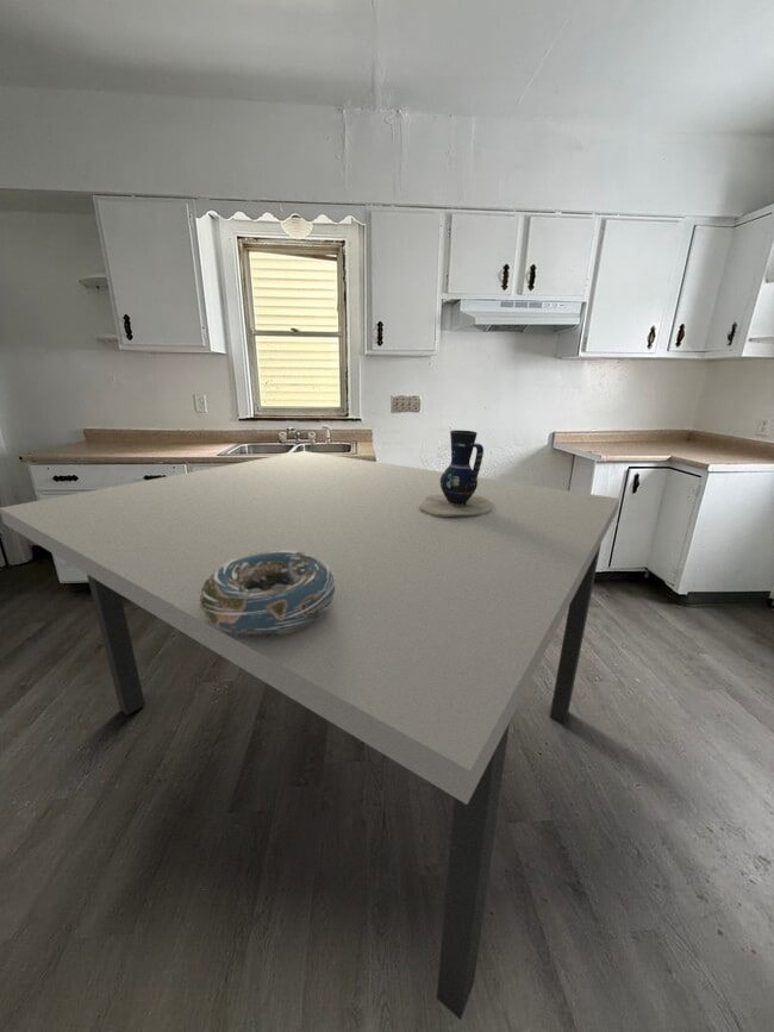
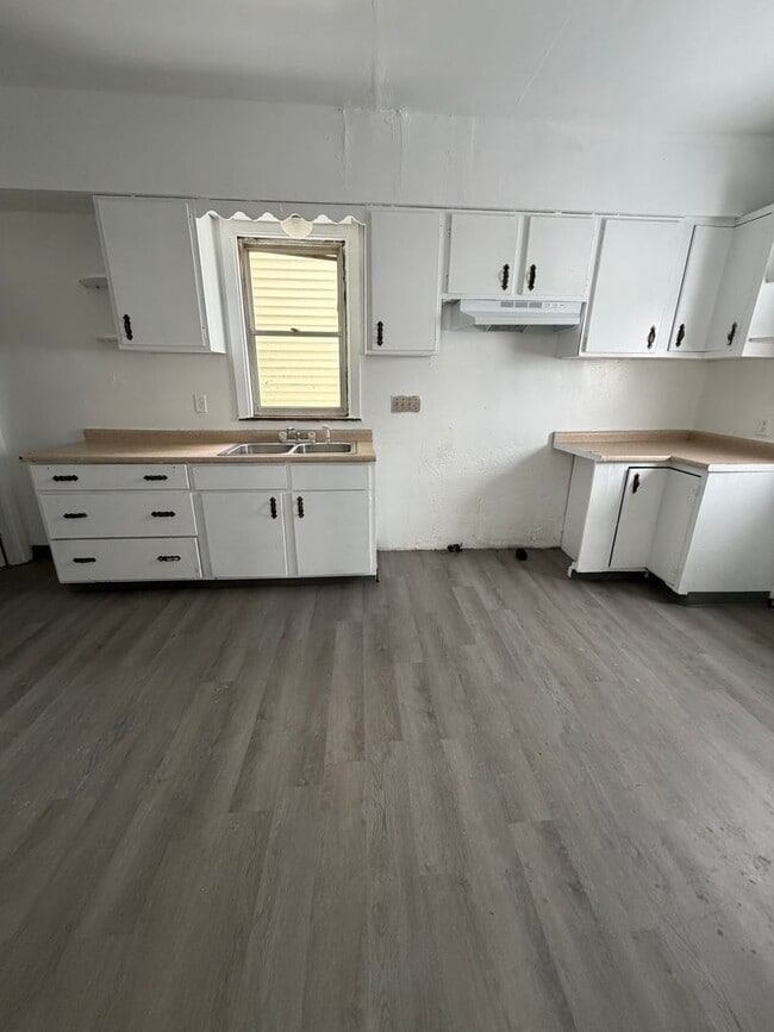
- decorative bowl [199,550,336,637]
- pitcher [419,429,492,517]
- dining table [0,450,620,1021]
